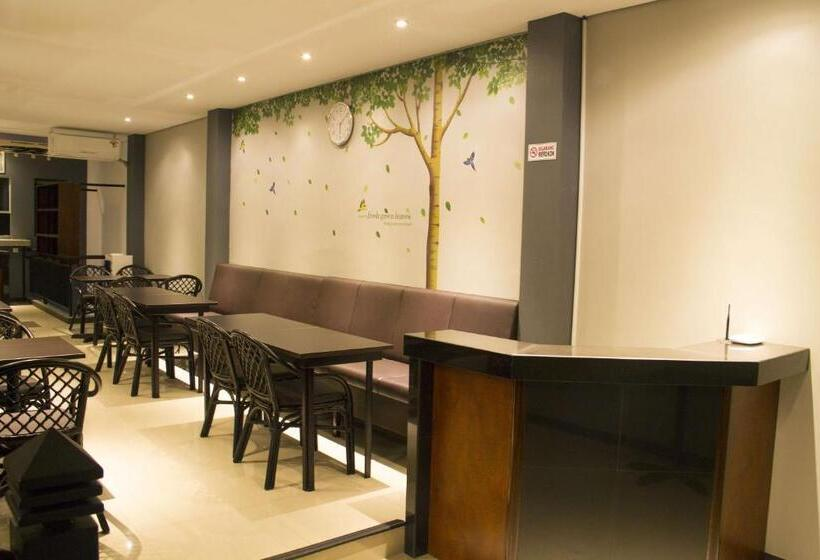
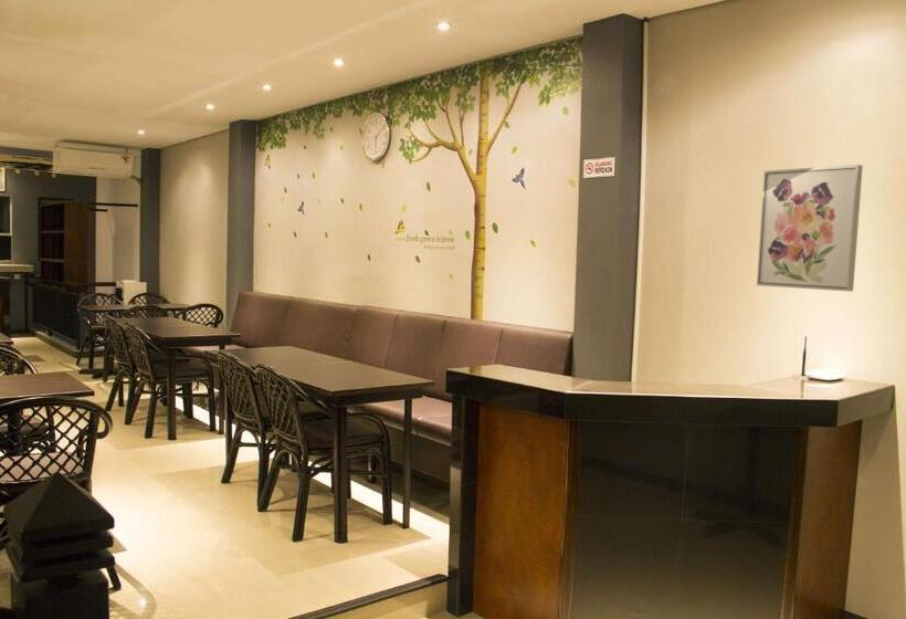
+ wall art [756,164,864,292]
